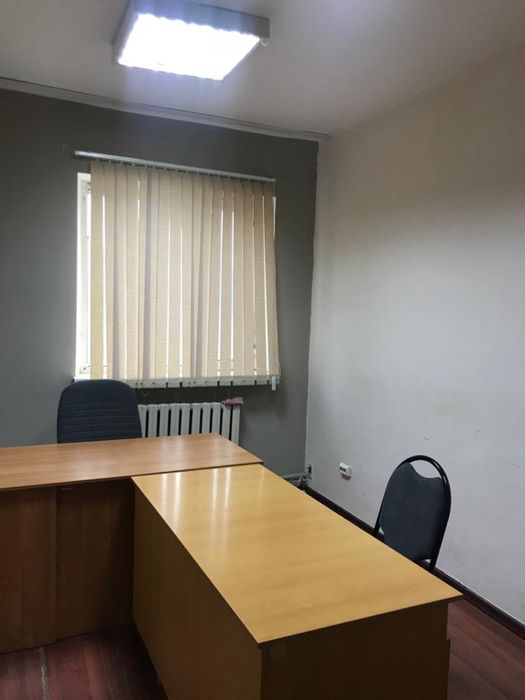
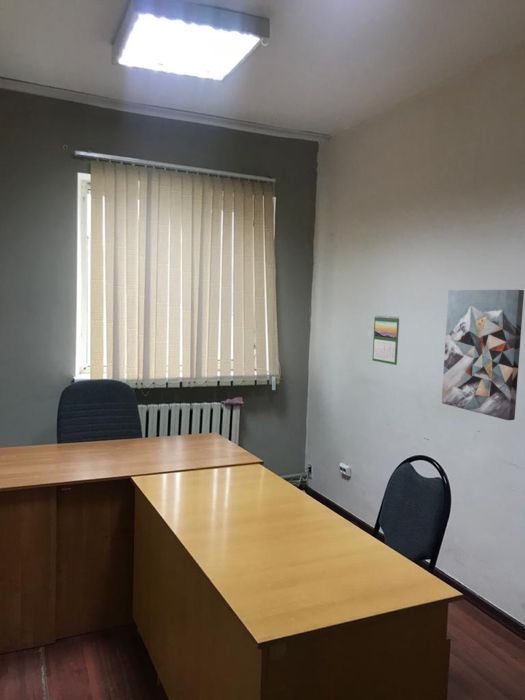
+ wall art [441,289,525,421]
+ calendar [372,315,400,366]
